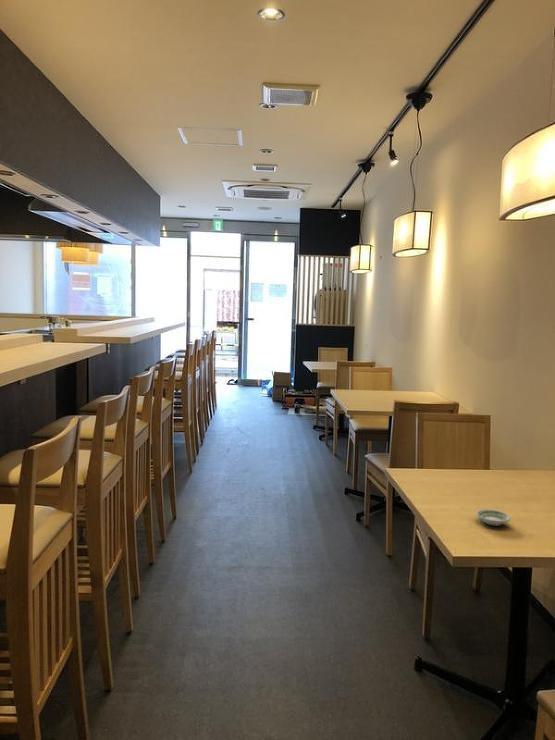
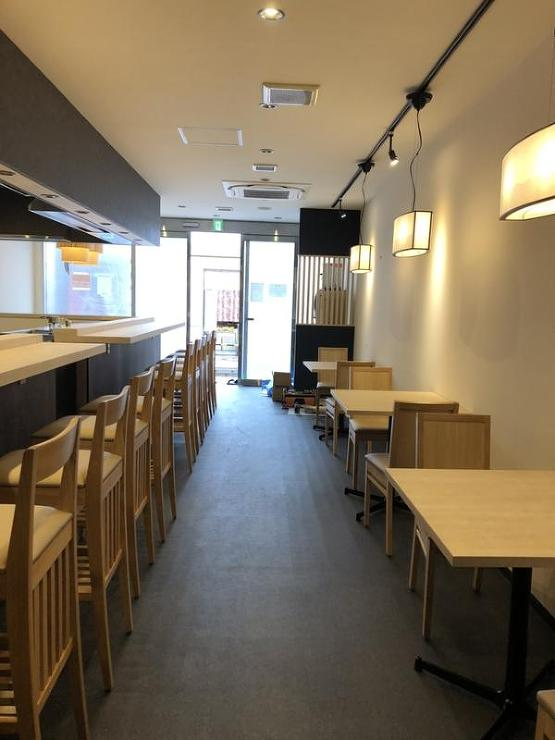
- saucer [475,508,511,526]
